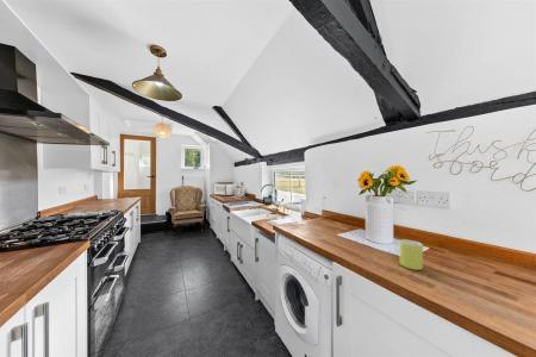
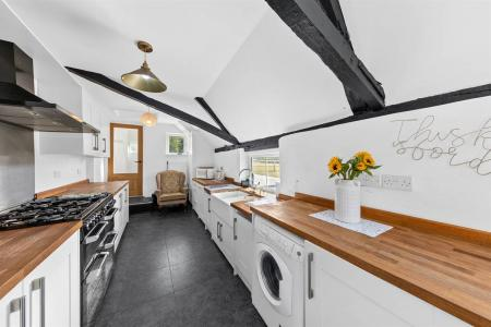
- mug [399,238,424,271]
